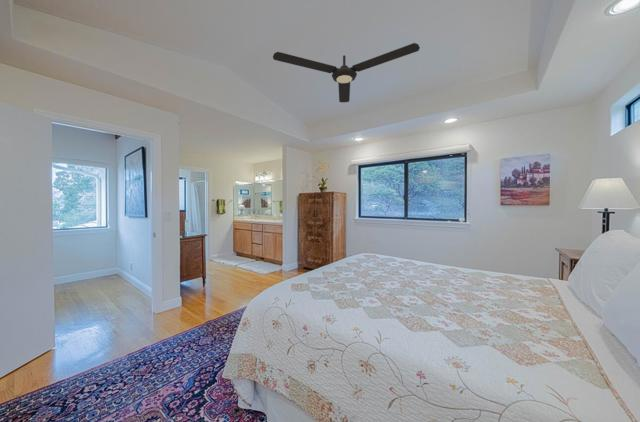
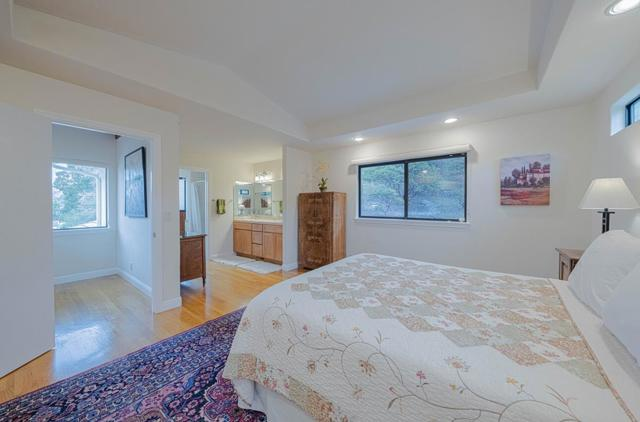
- ceiling fan [272,42,421,103]
